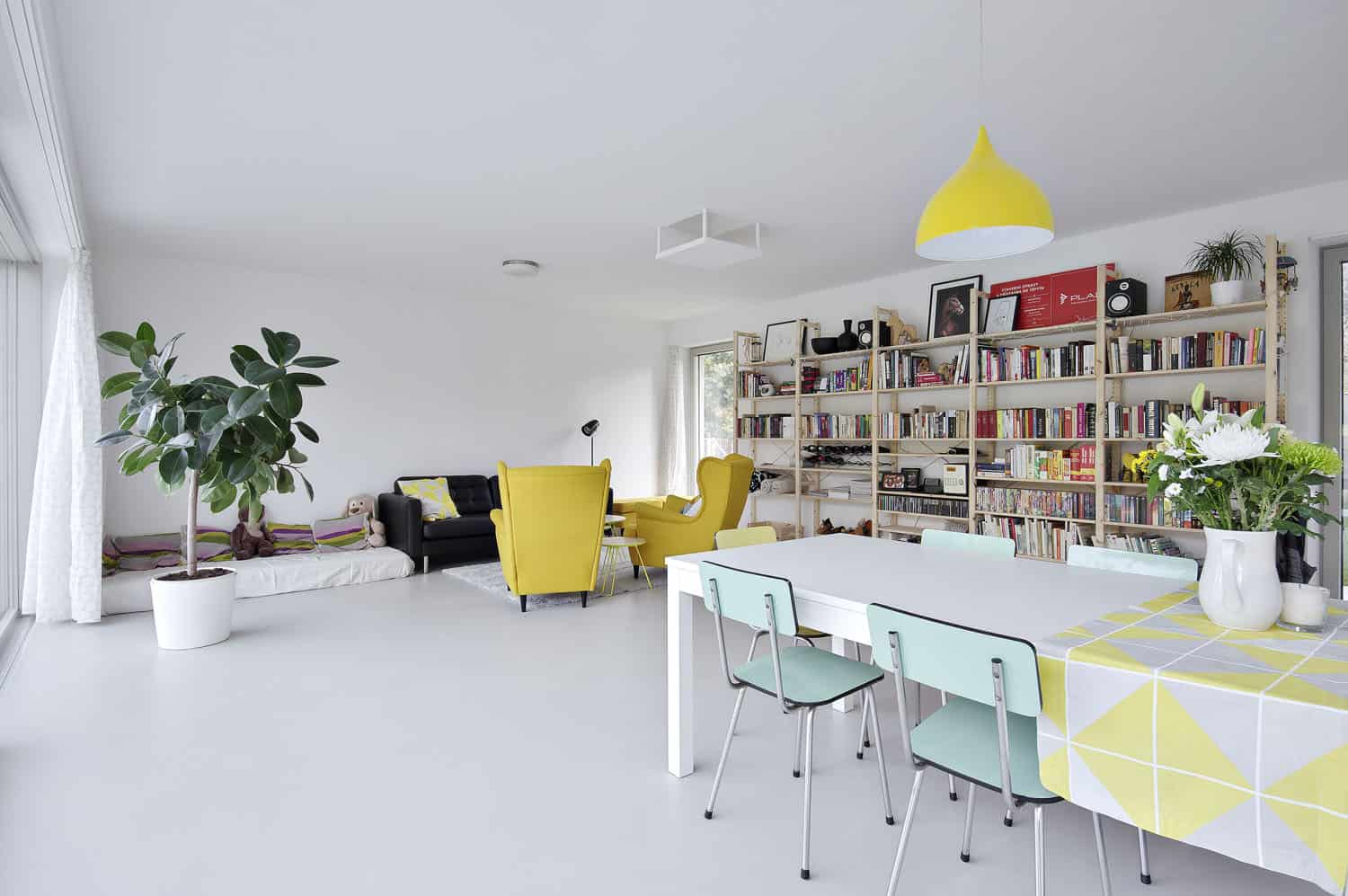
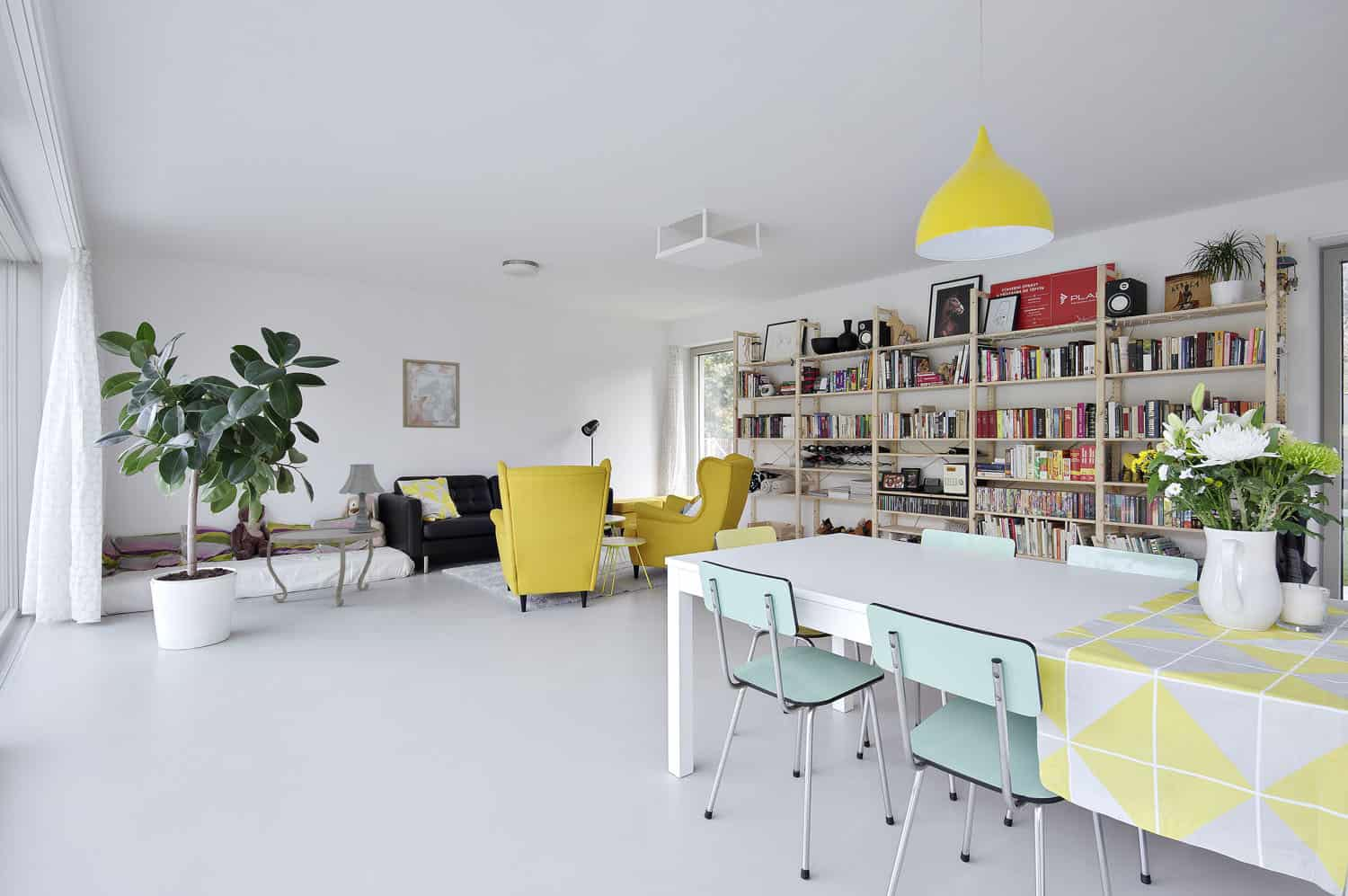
+ wall art [402,358,461,430]
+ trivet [266,527,384,607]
+ table lamp [338,463,386,532]
